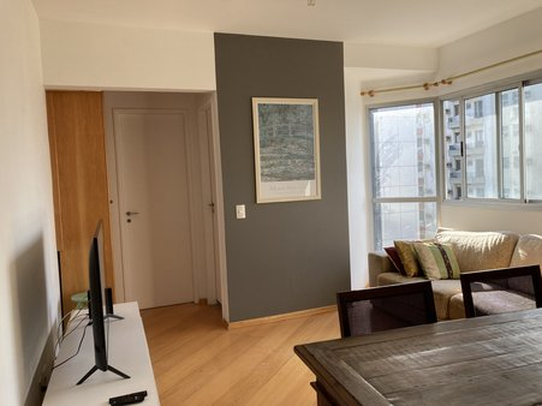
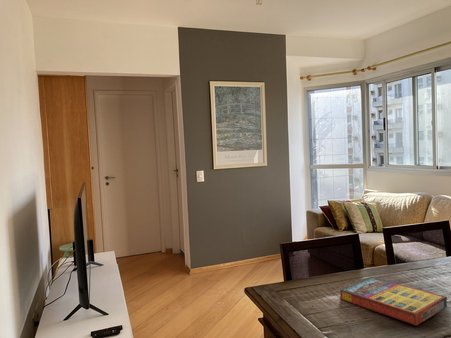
+ game compilation box [339,276,448,327]
